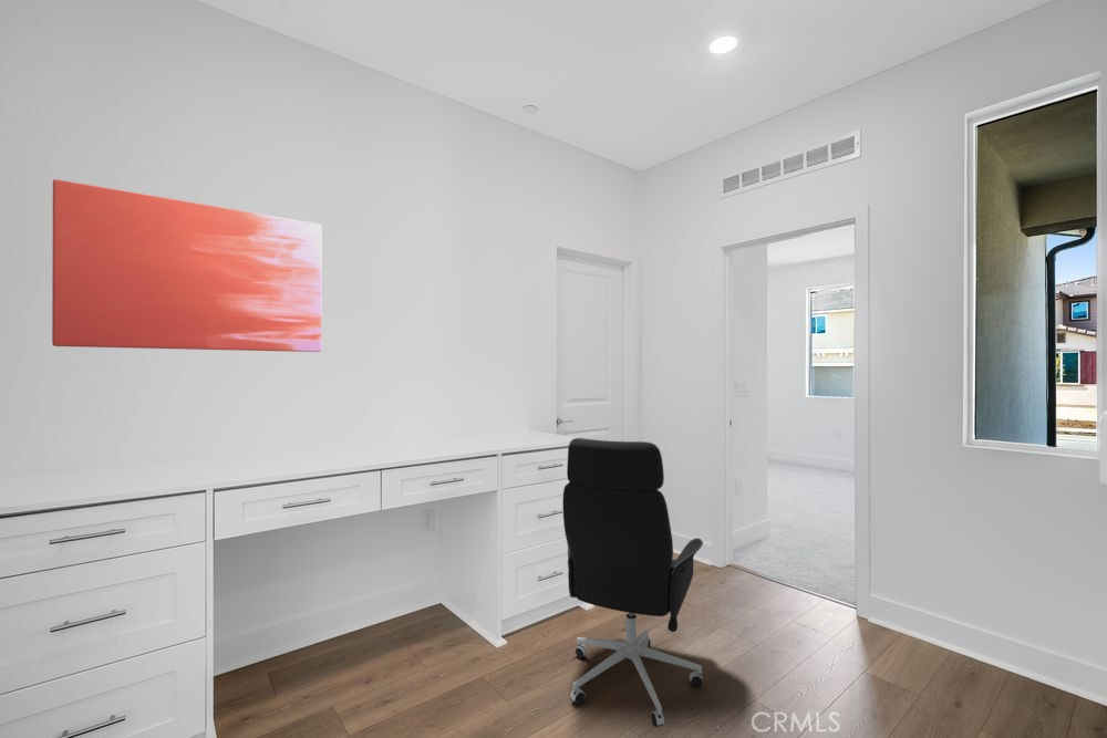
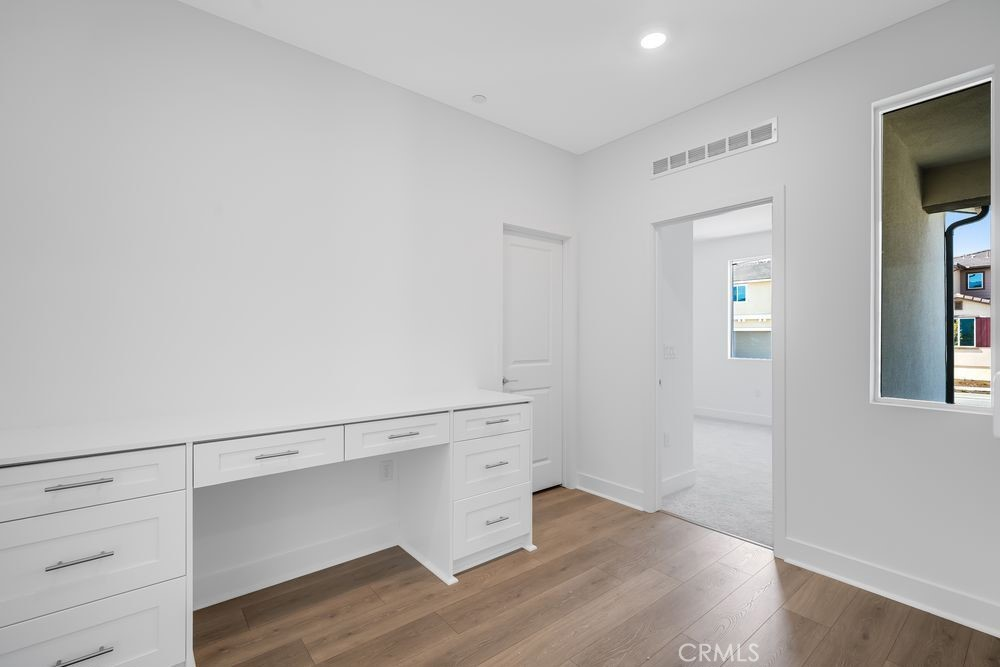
- wall art [51,178,322,353]
- office chair [561,437,704,728]
